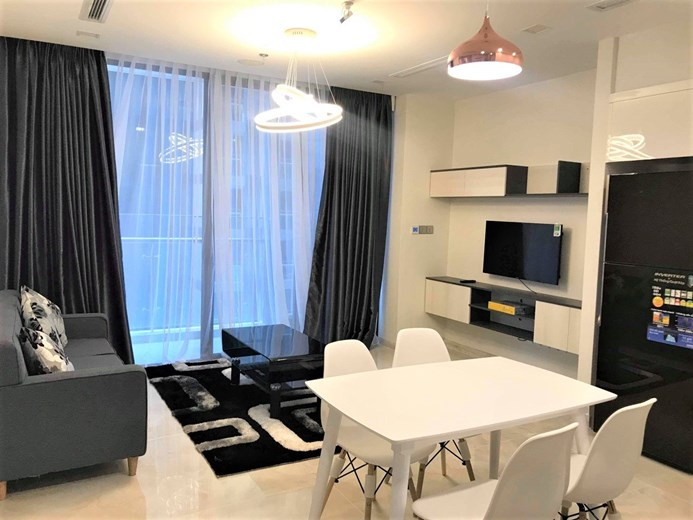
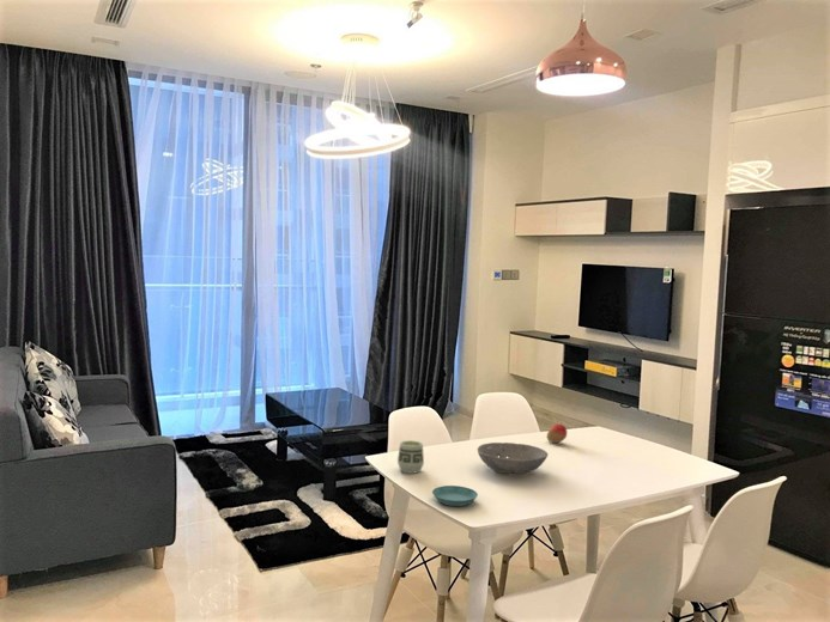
+ fruit [545,422,568,444]
+ cup [396,439,425,475]
+ bowl [477,441,550,475]
+ saucer [431,484,479,507]
